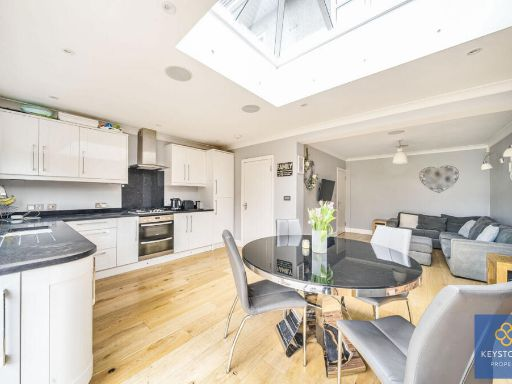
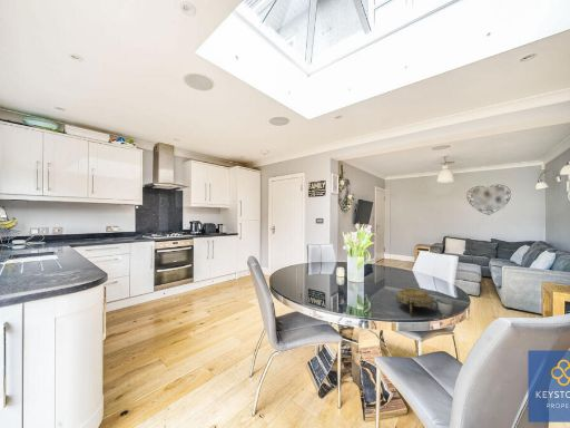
+ decorative bowl [395,288,440,315]
